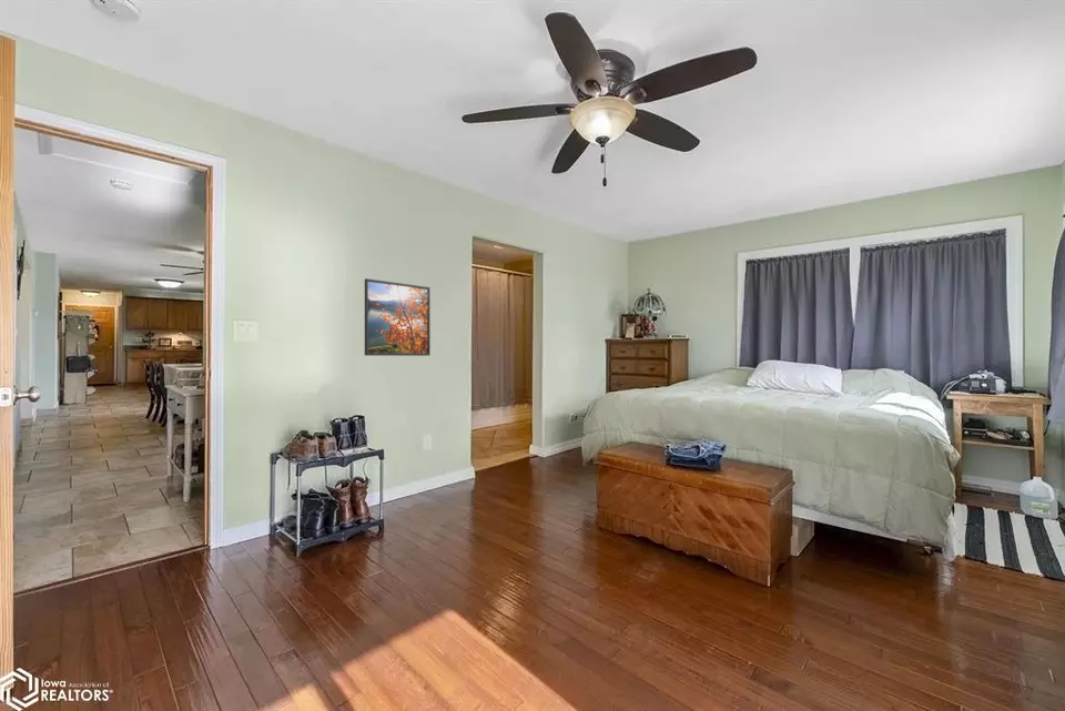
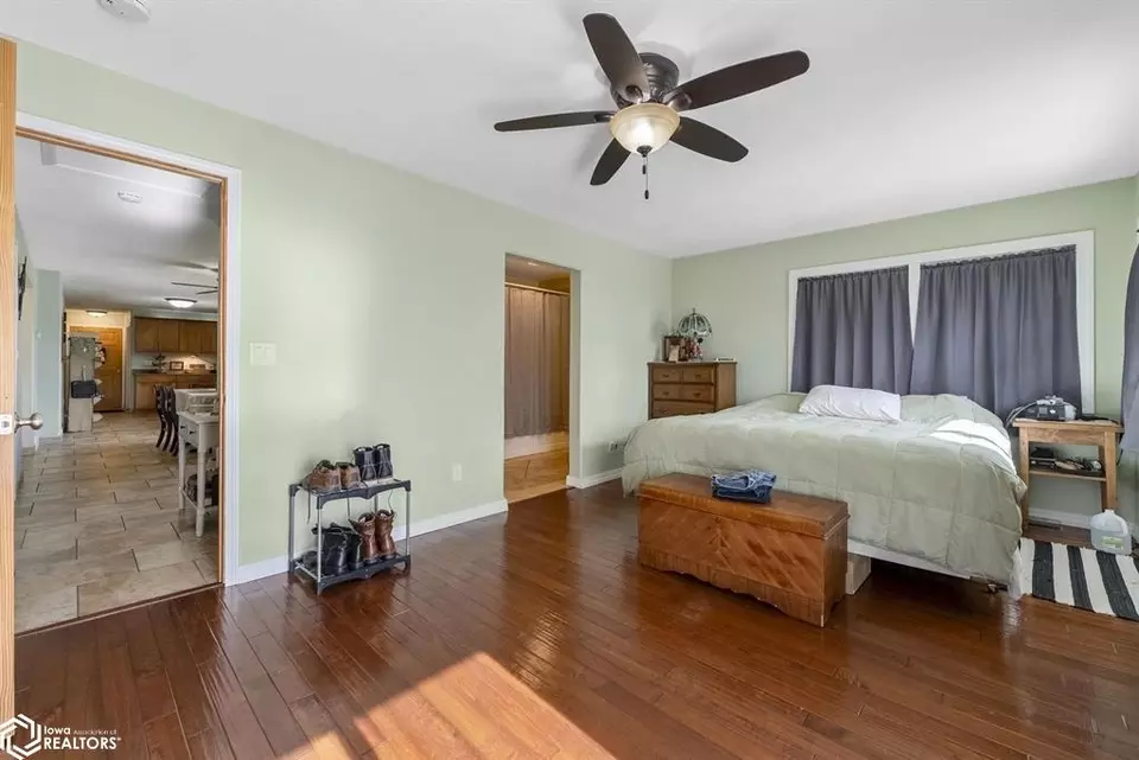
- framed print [364,277,432,357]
